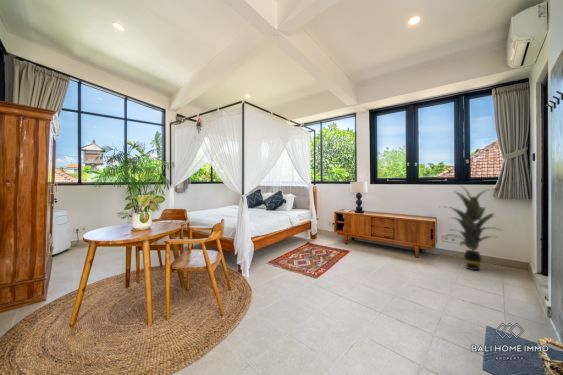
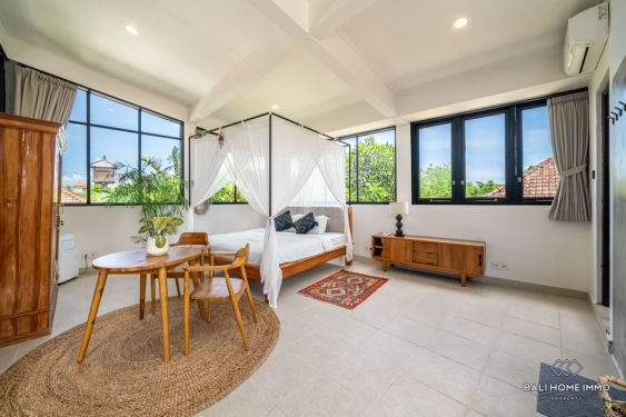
- indoor plant [439,184,505,271]
